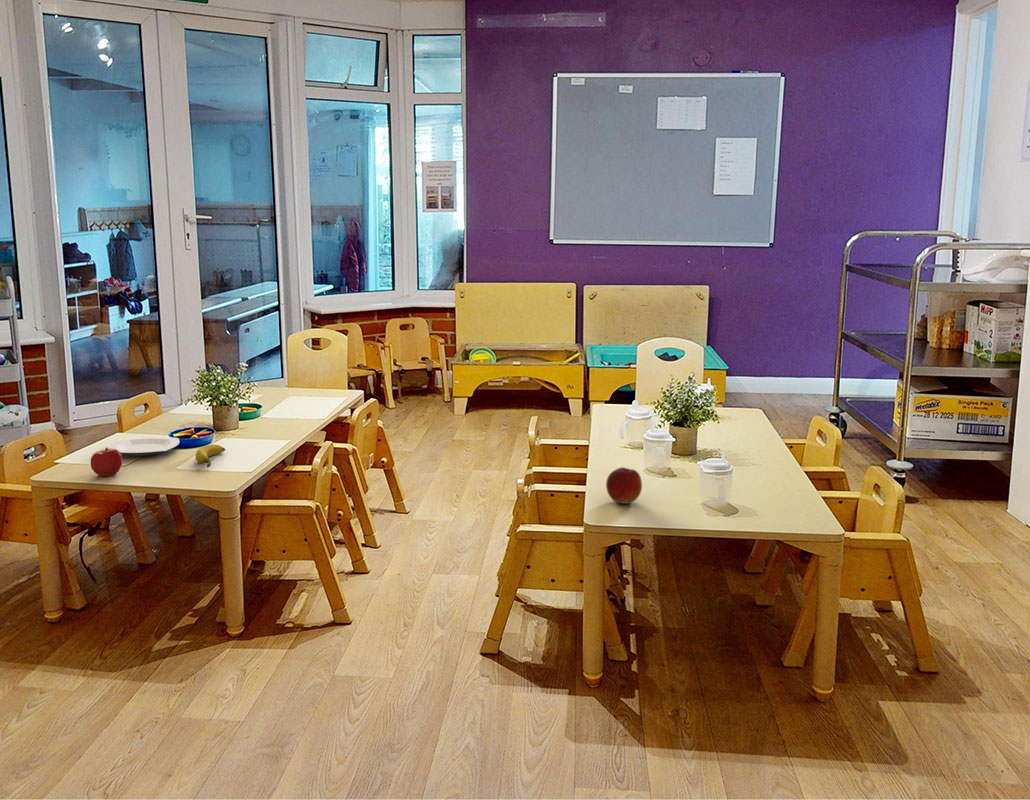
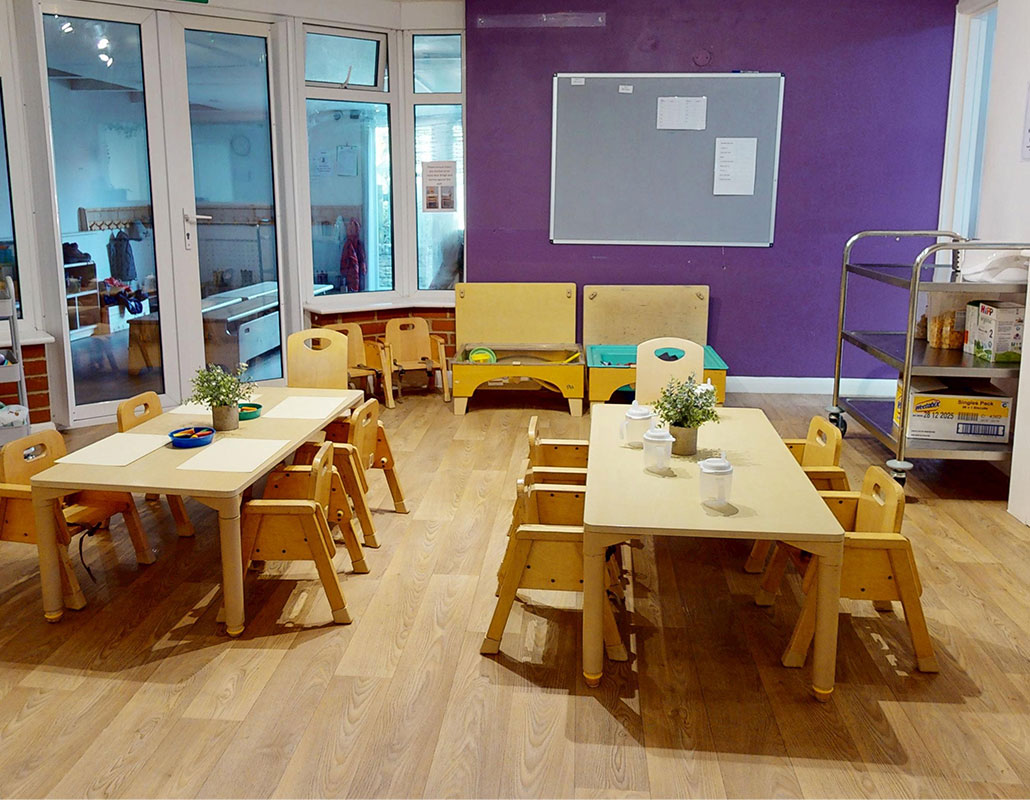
- apple [605,466,643,505]
- apple [90,447,123,477]
- plate [107,436,180,457]
- banana [194,444,226,468]
